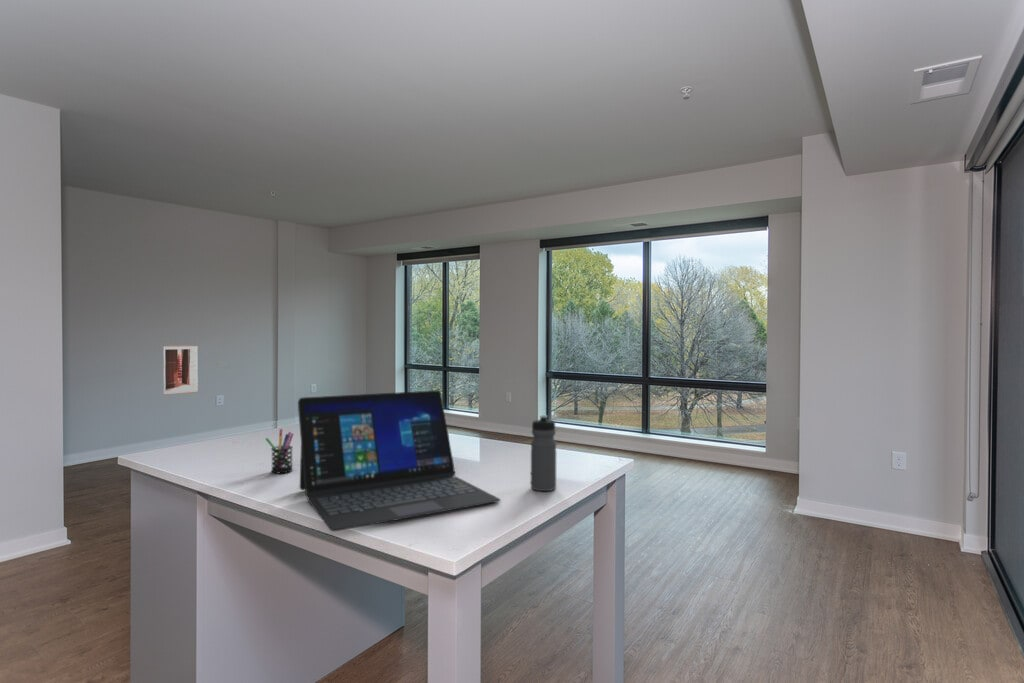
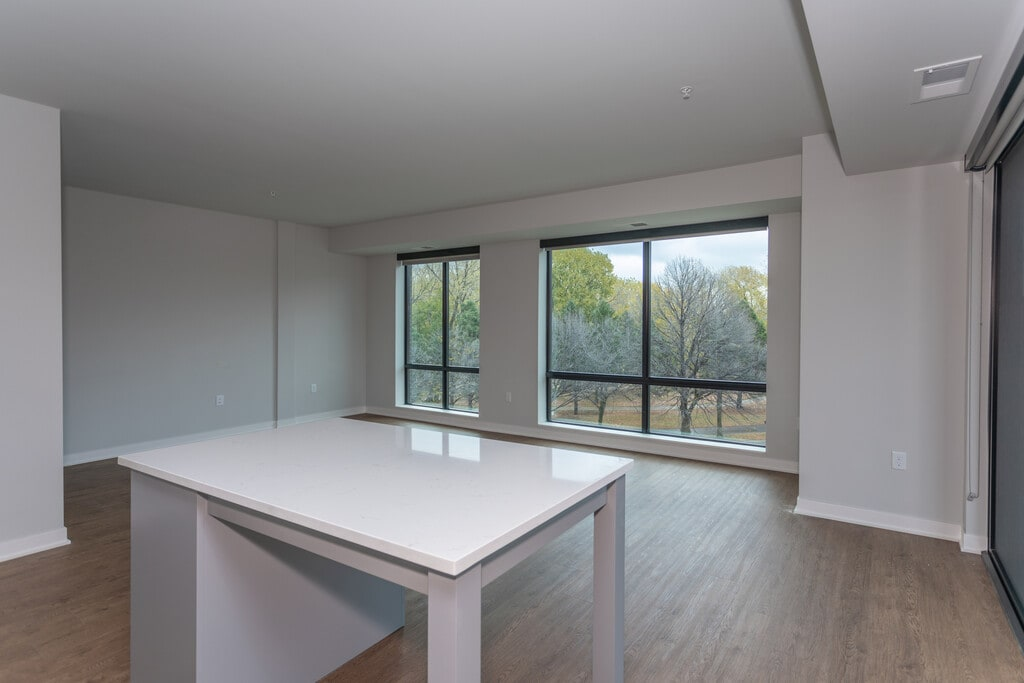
- laptop [297,389,502,532]
- water bottle [530,414,557,492]
- wall art [162,344,199,396]
- pen holder [264,428,294,474]
